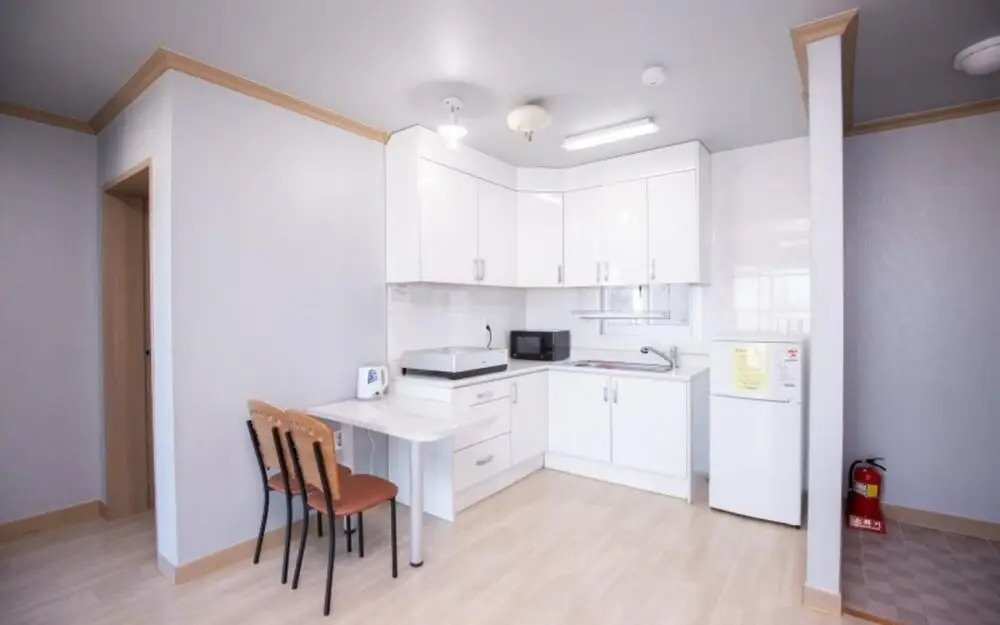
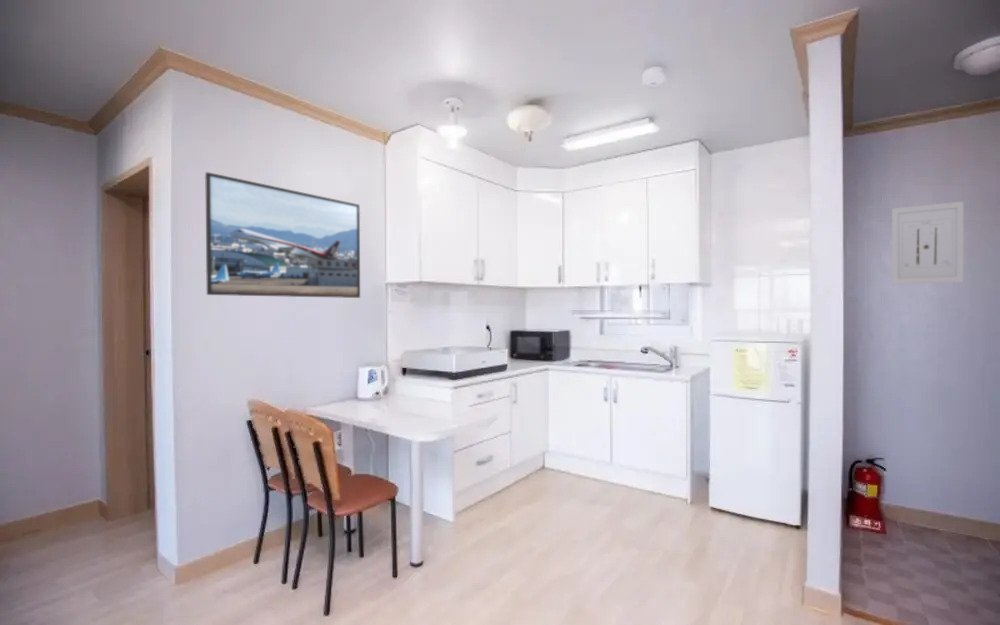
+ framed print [204,171,361,299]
+ wall art [891,200,965,285]
